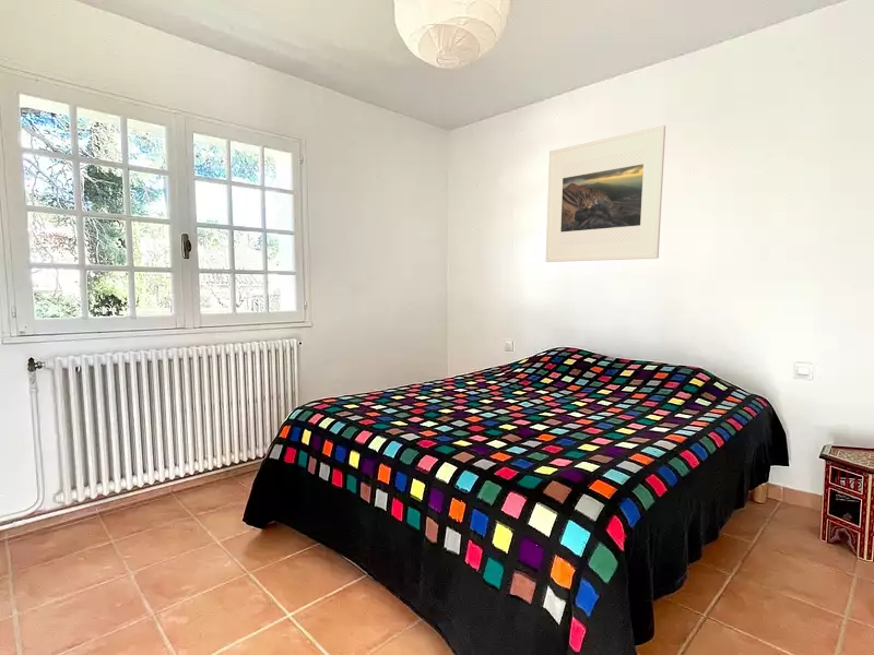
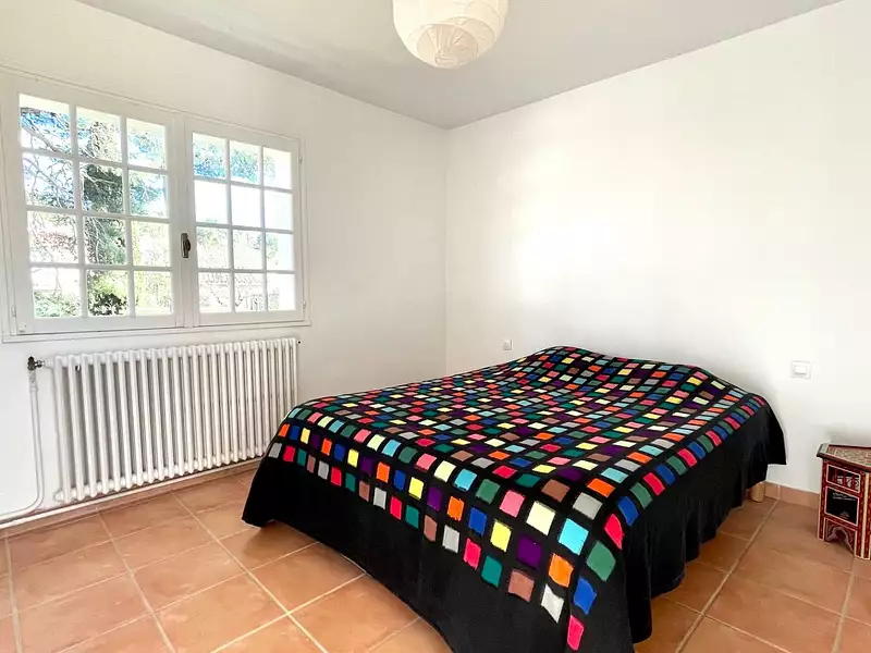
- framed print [544,124,666,263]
